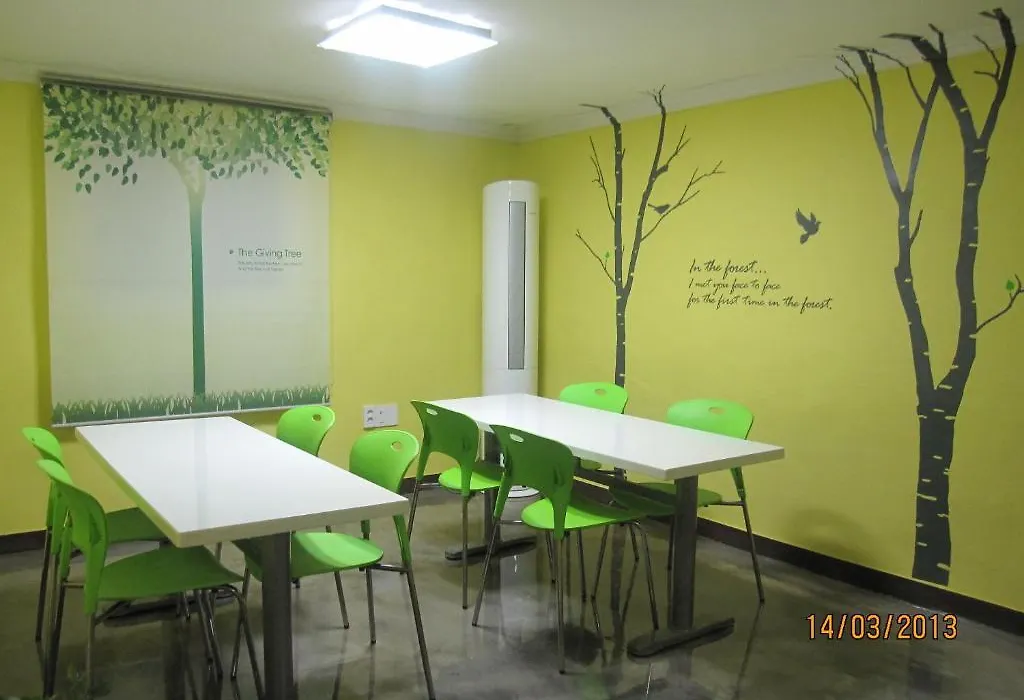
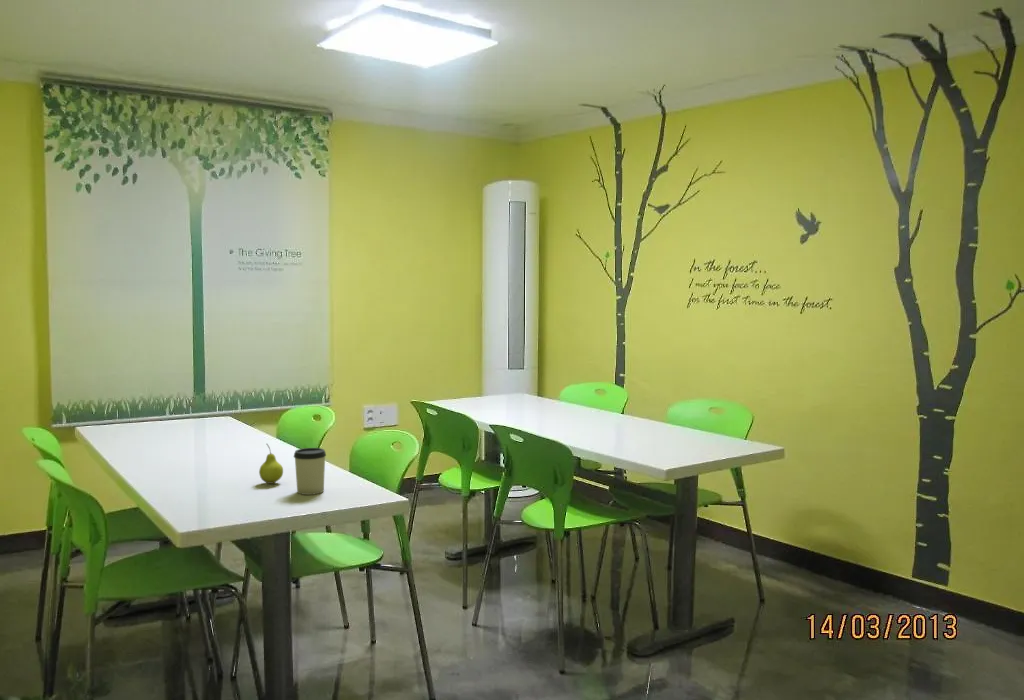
+ cup [293,447,327,496]
+ fruit [258,443,284,485]
